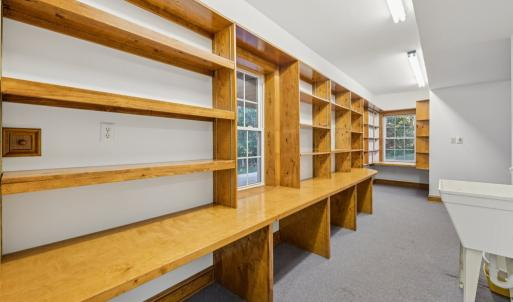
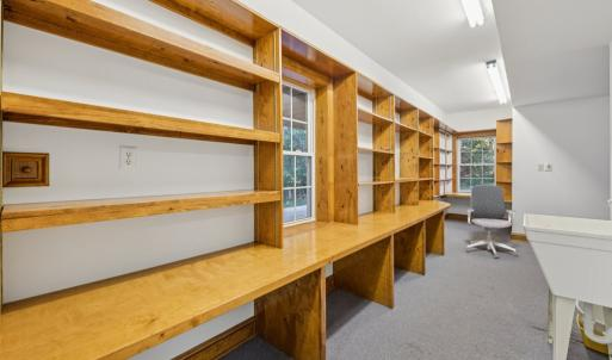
+ office chair [465,184,519,259]
